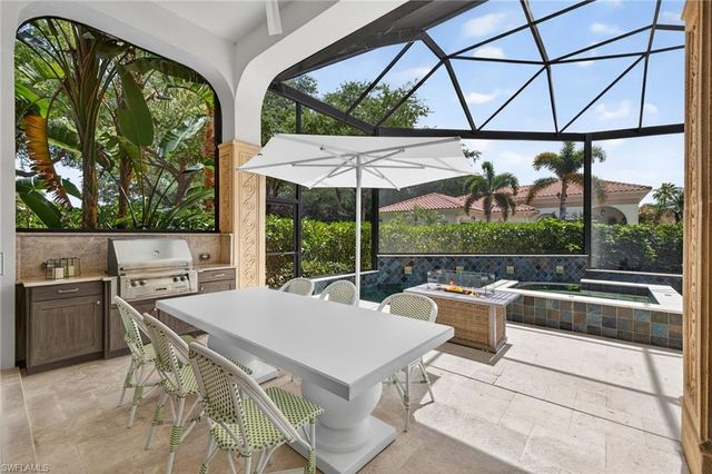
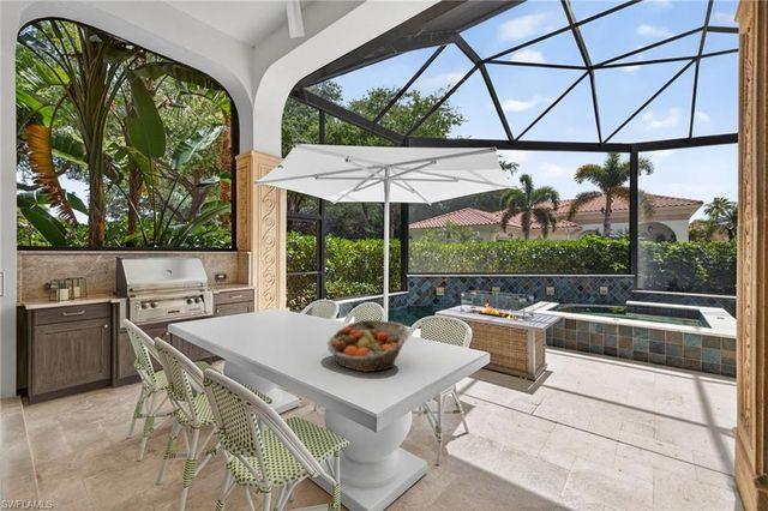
+ fruit basket [326,319,410,373]
